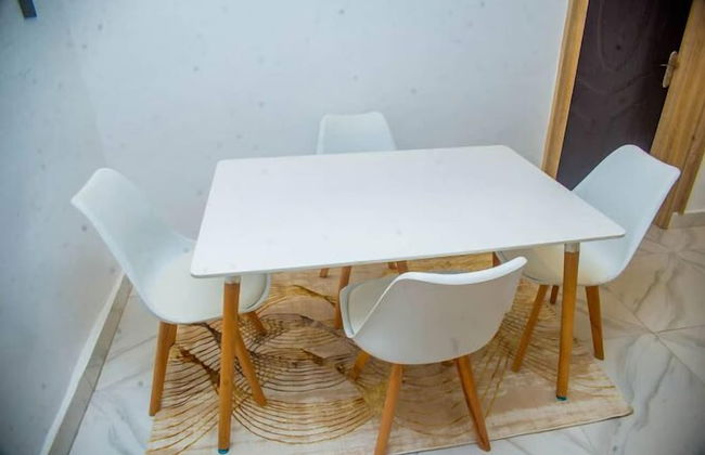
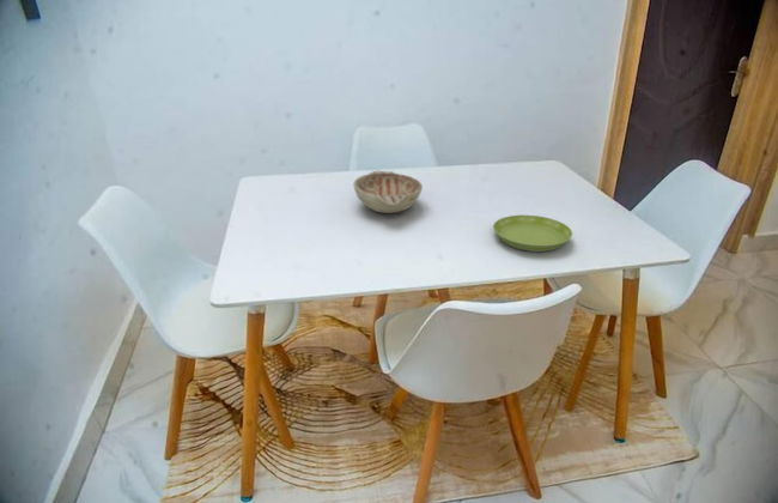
+ saucer [492,214,573,253]
+ decorative bowl [352,170,424,214]
